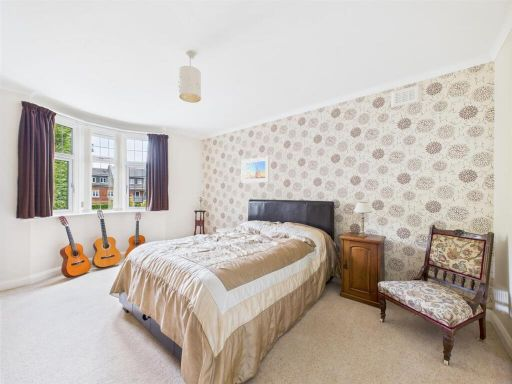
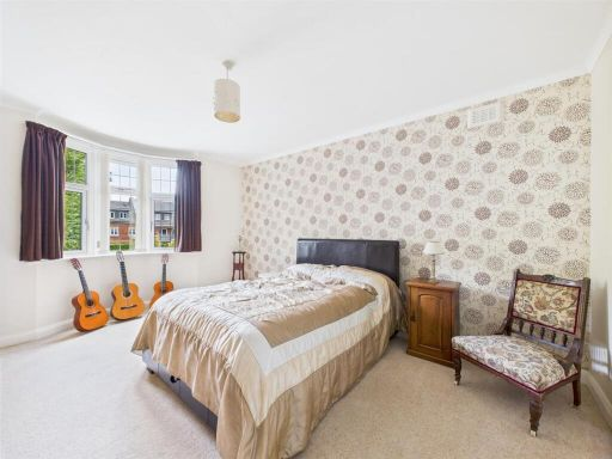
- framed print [241,155,270,184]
